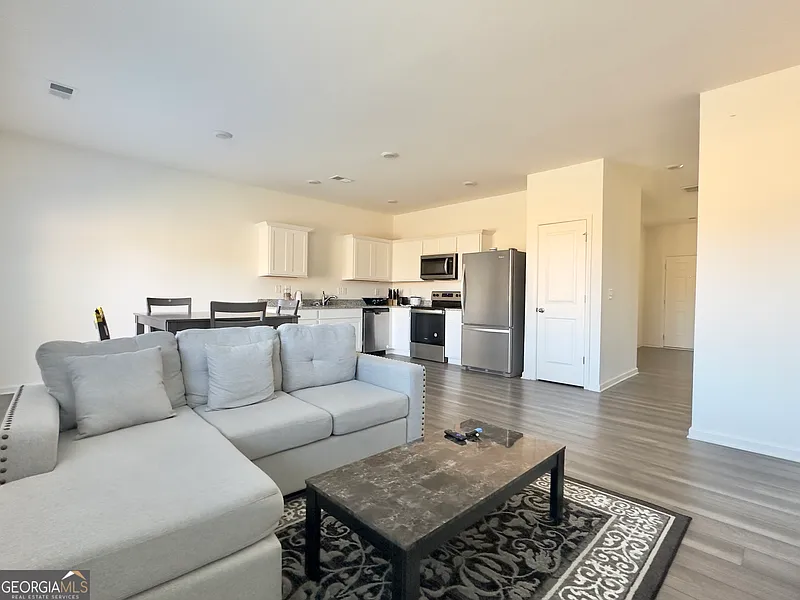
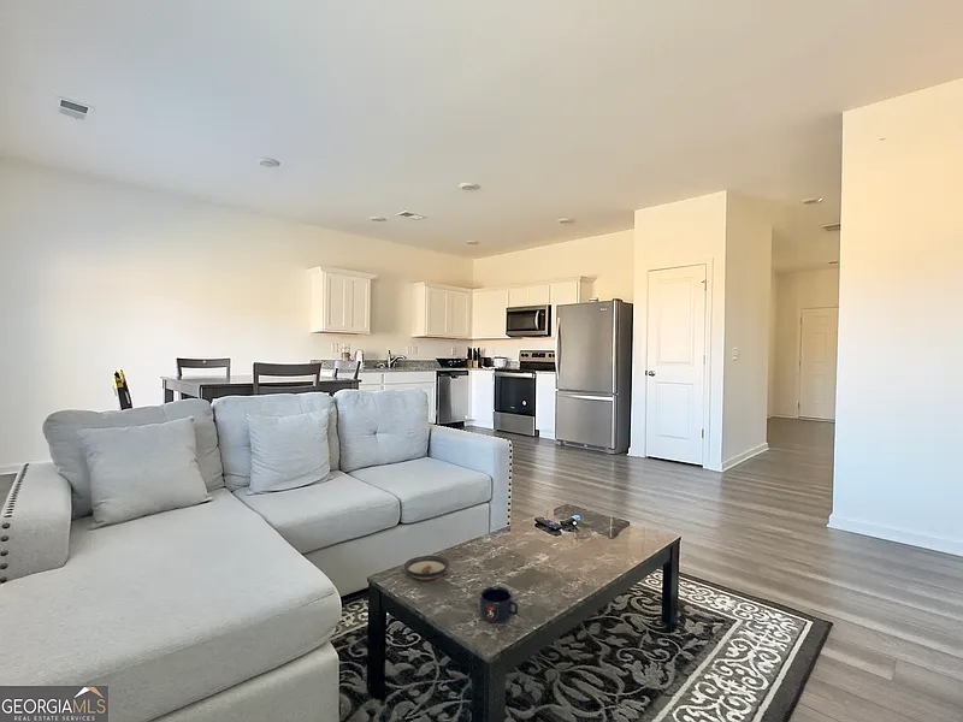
+ mug [478,586,519,625]
+ saucer [403,555,450,581]
